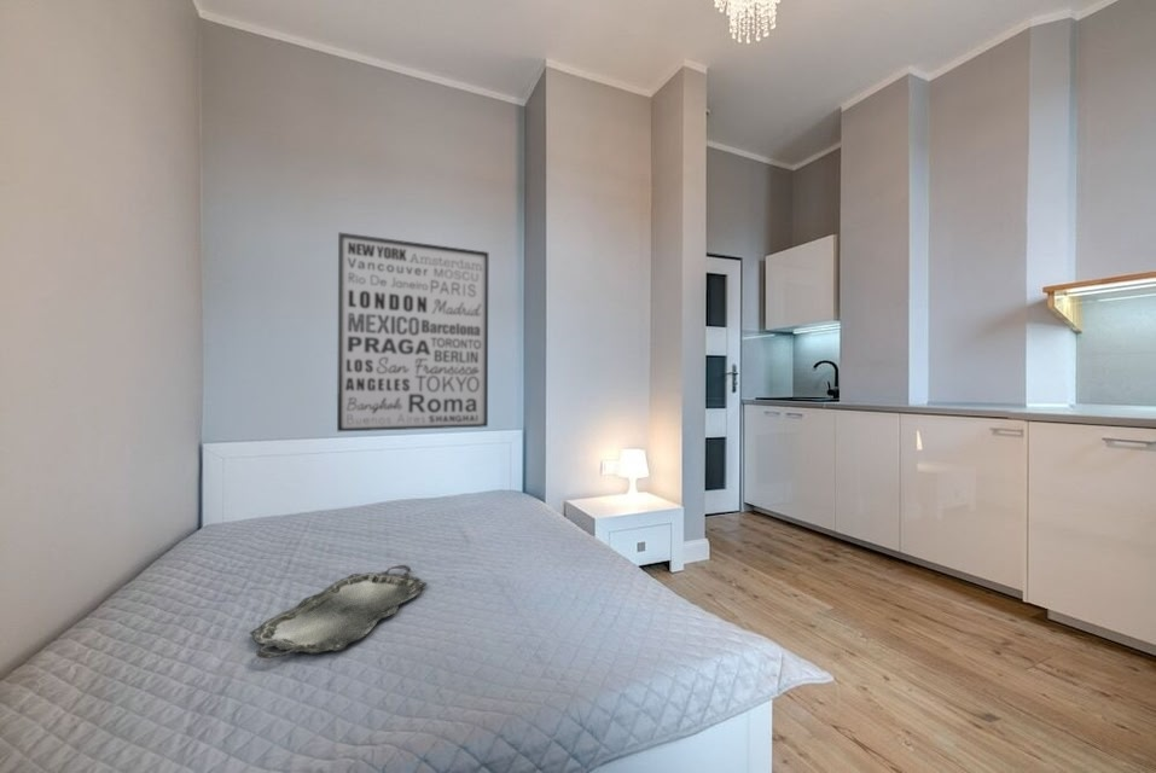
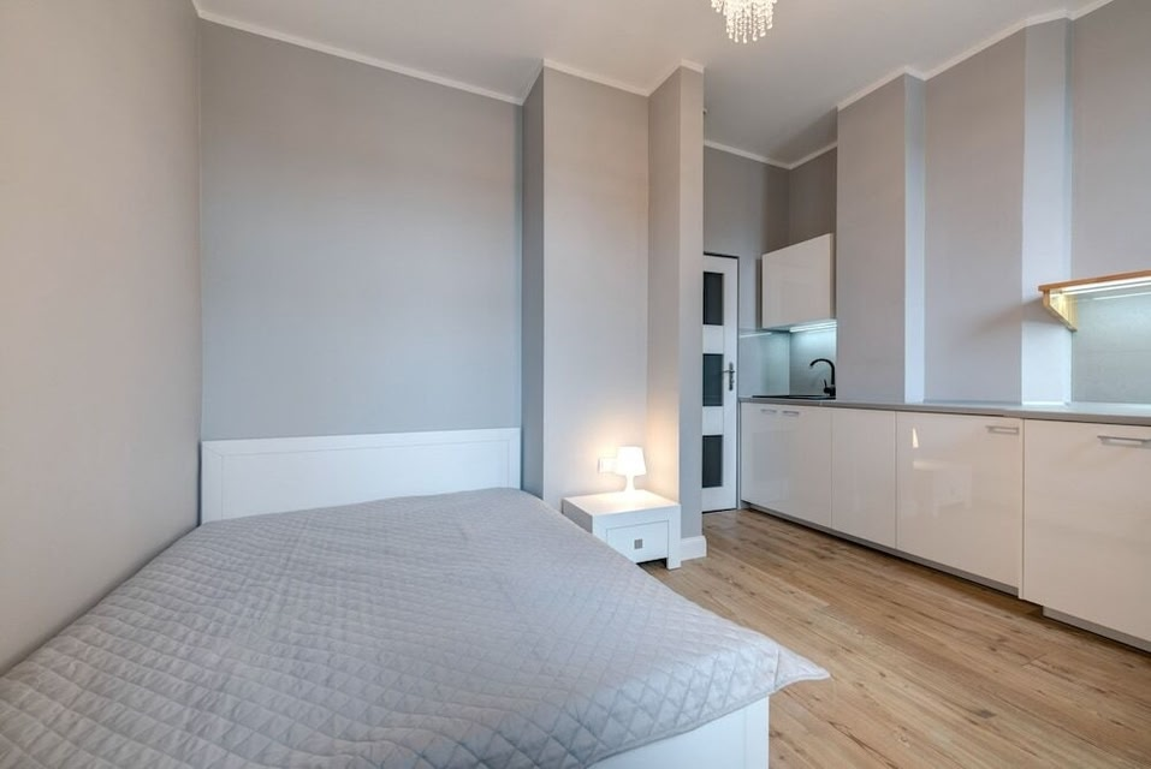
- wall art [336,231,489,432]
- serving tray [249,564,429,659]
